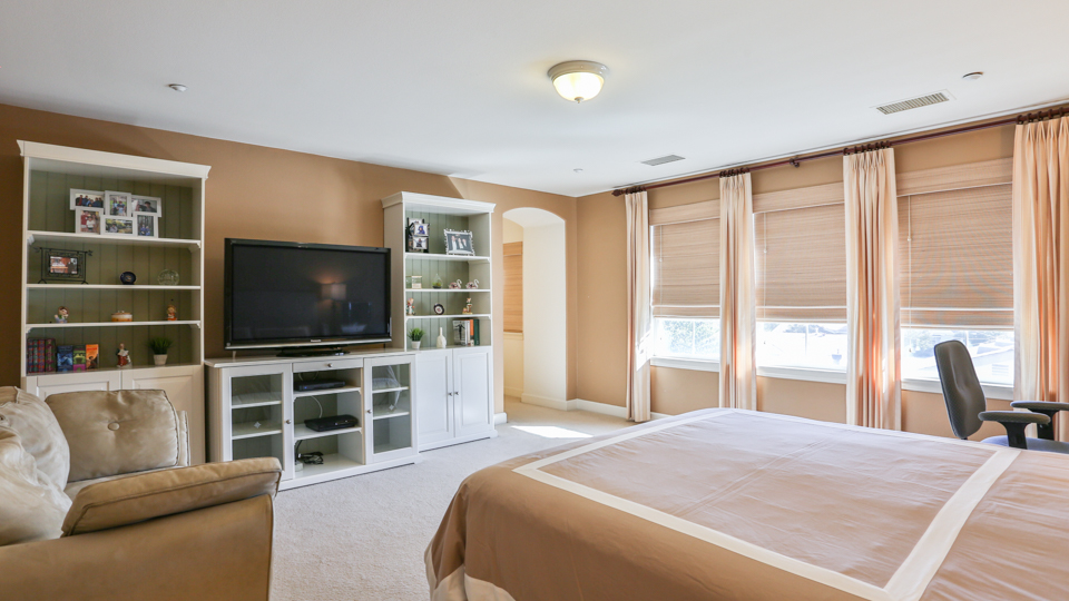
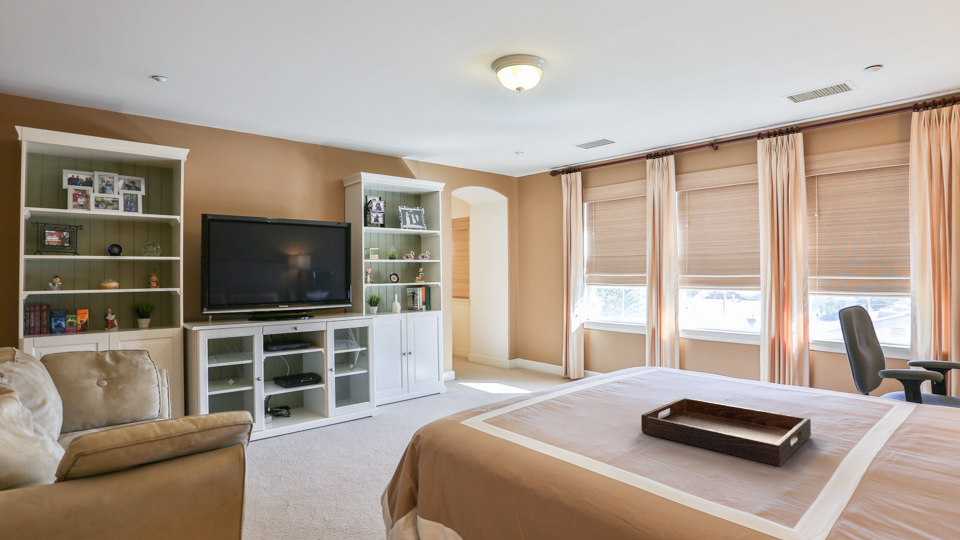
+ serving tray [640,397,812,467]
